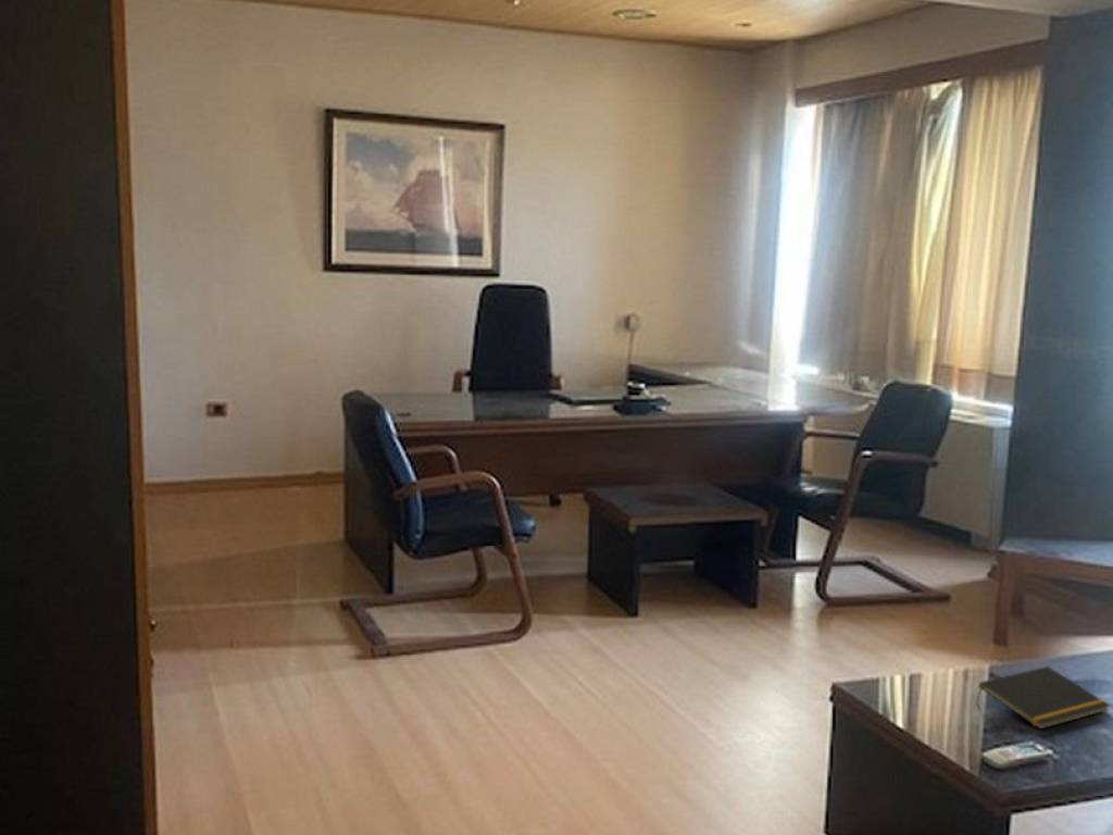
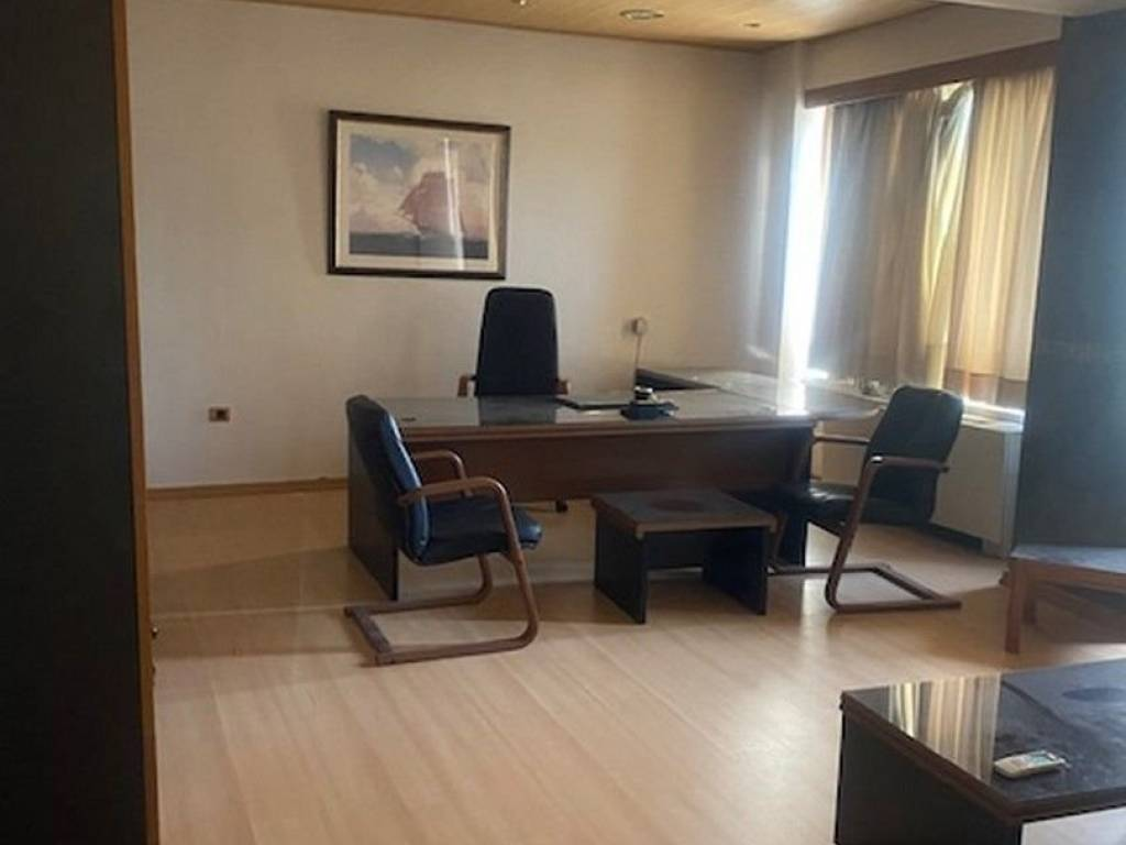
- notepad [975,665,1111,731]
